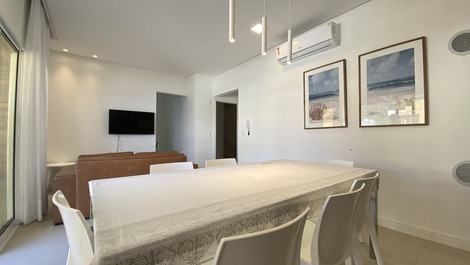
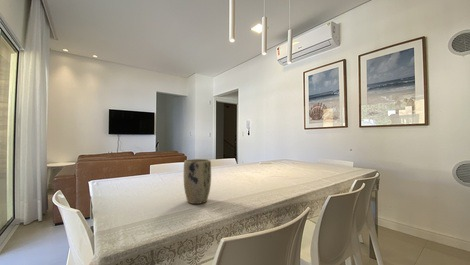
+ plant pot [183,158,212,205]
